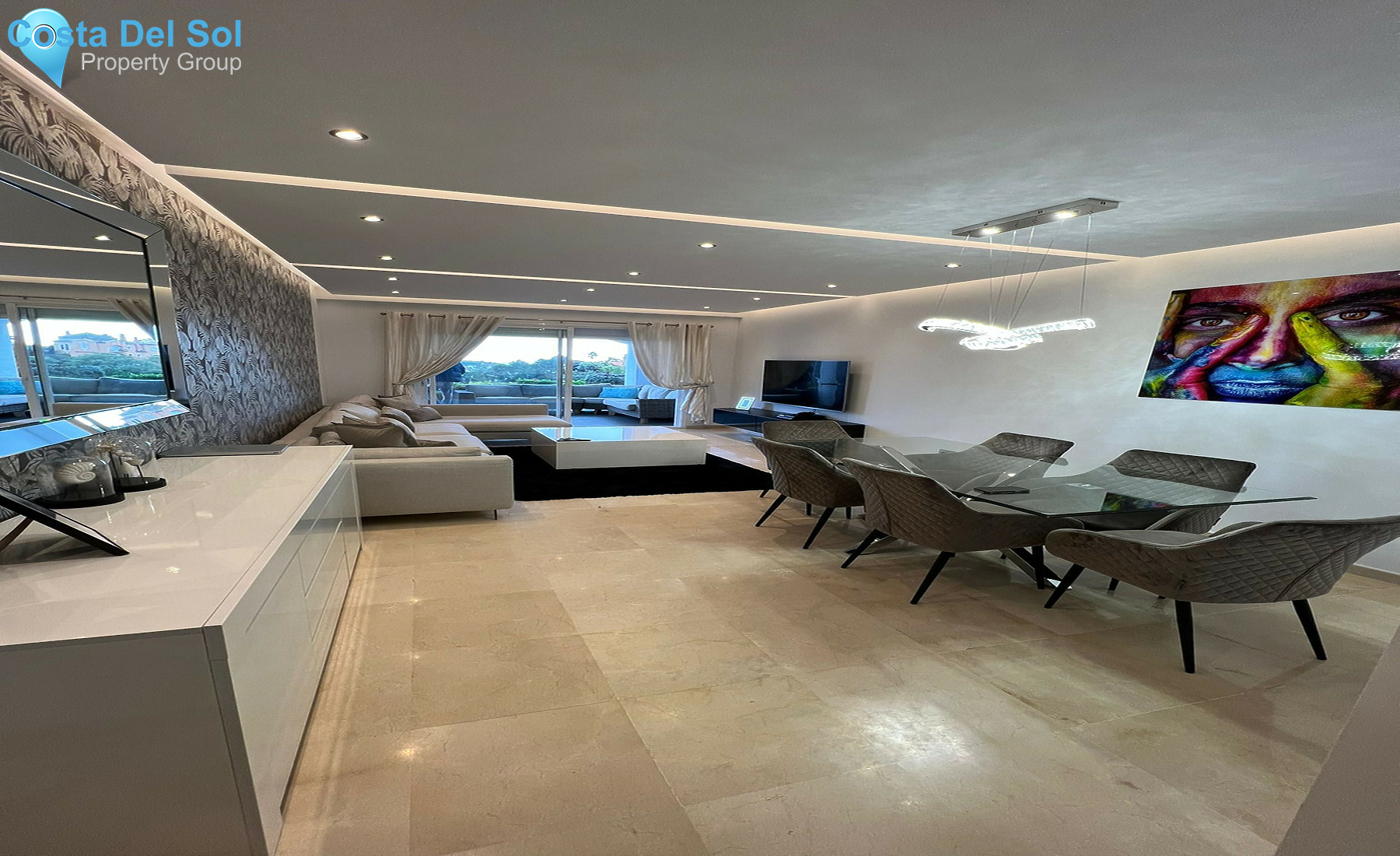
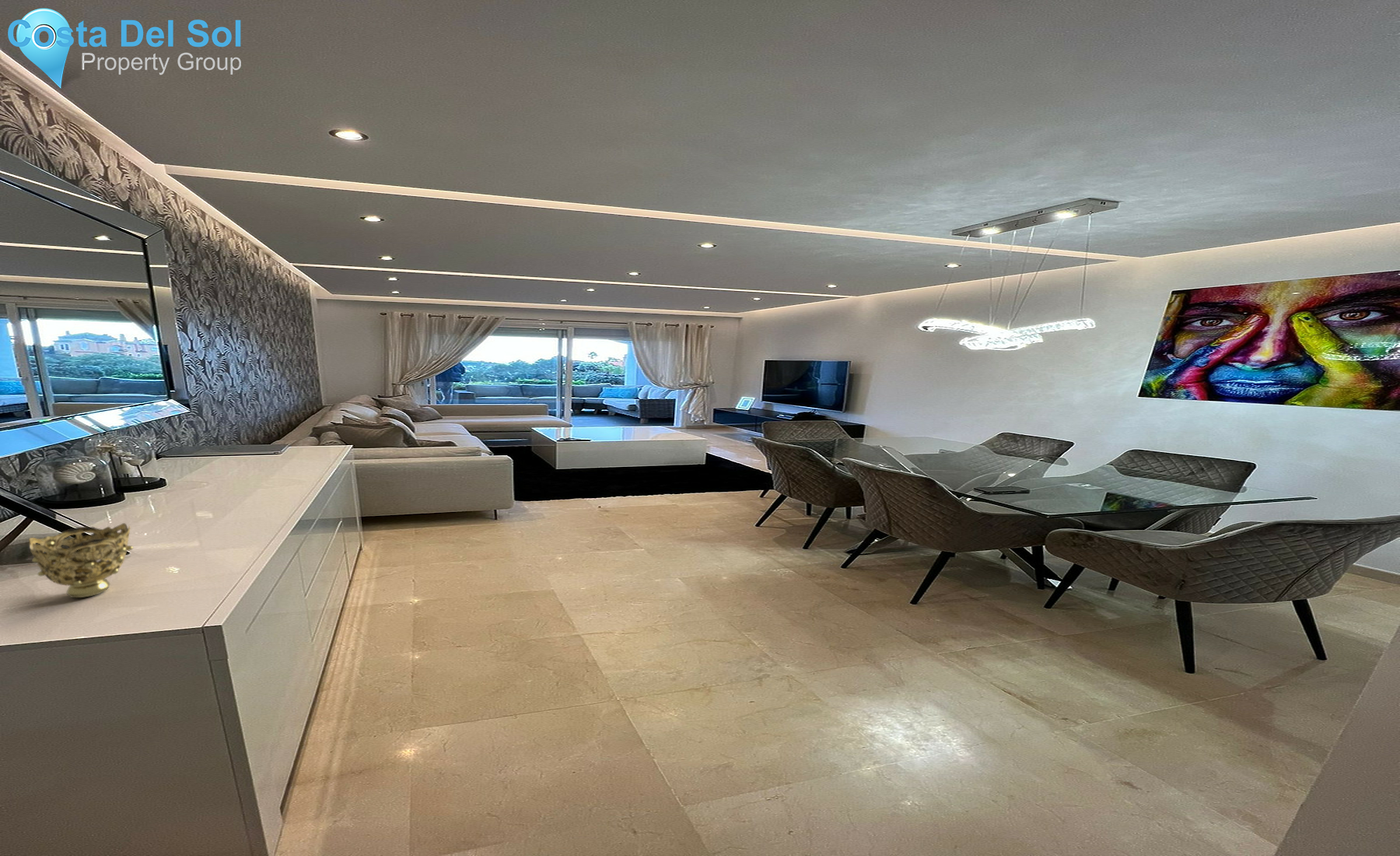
+ decorative bowl [28,522,135,598]
